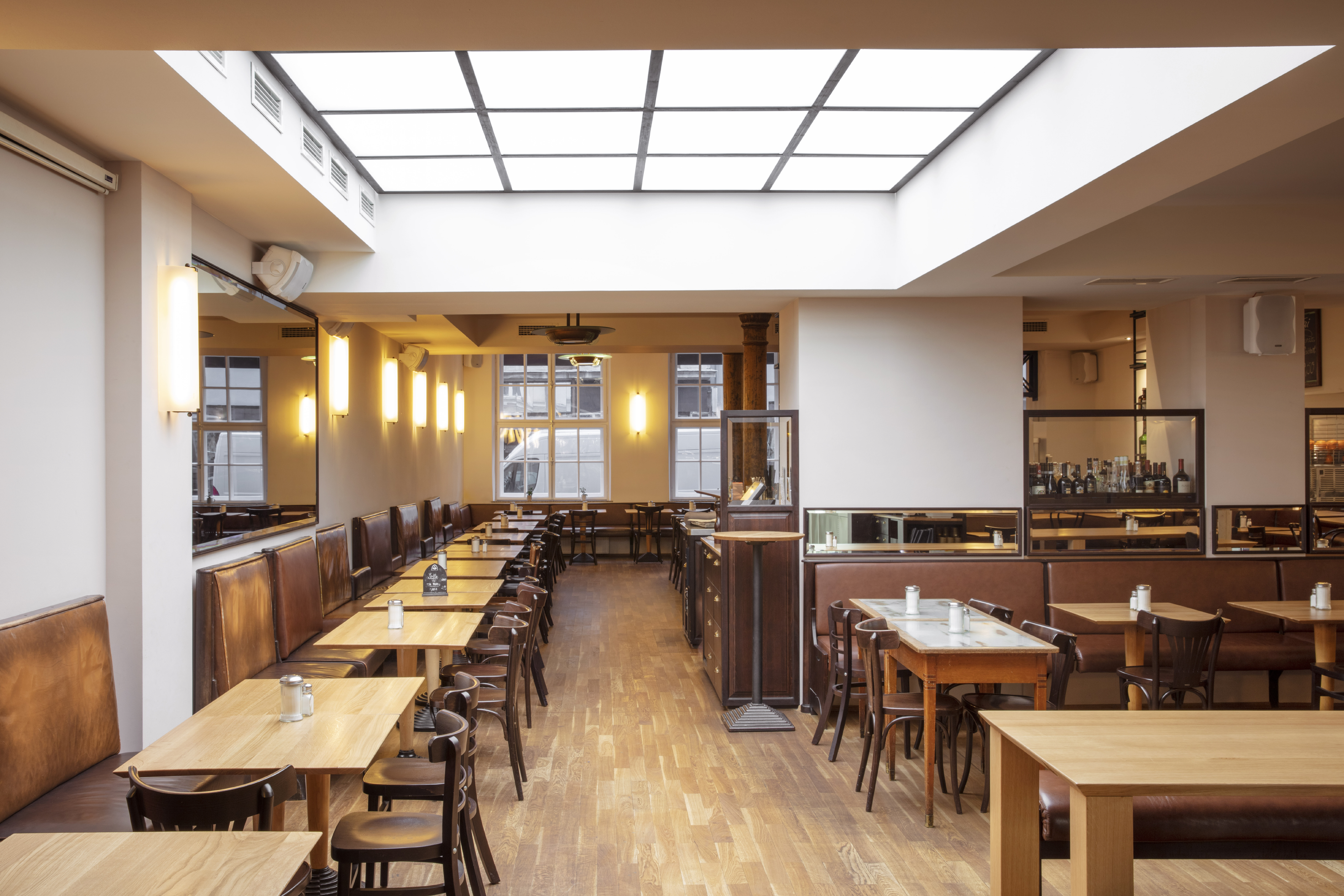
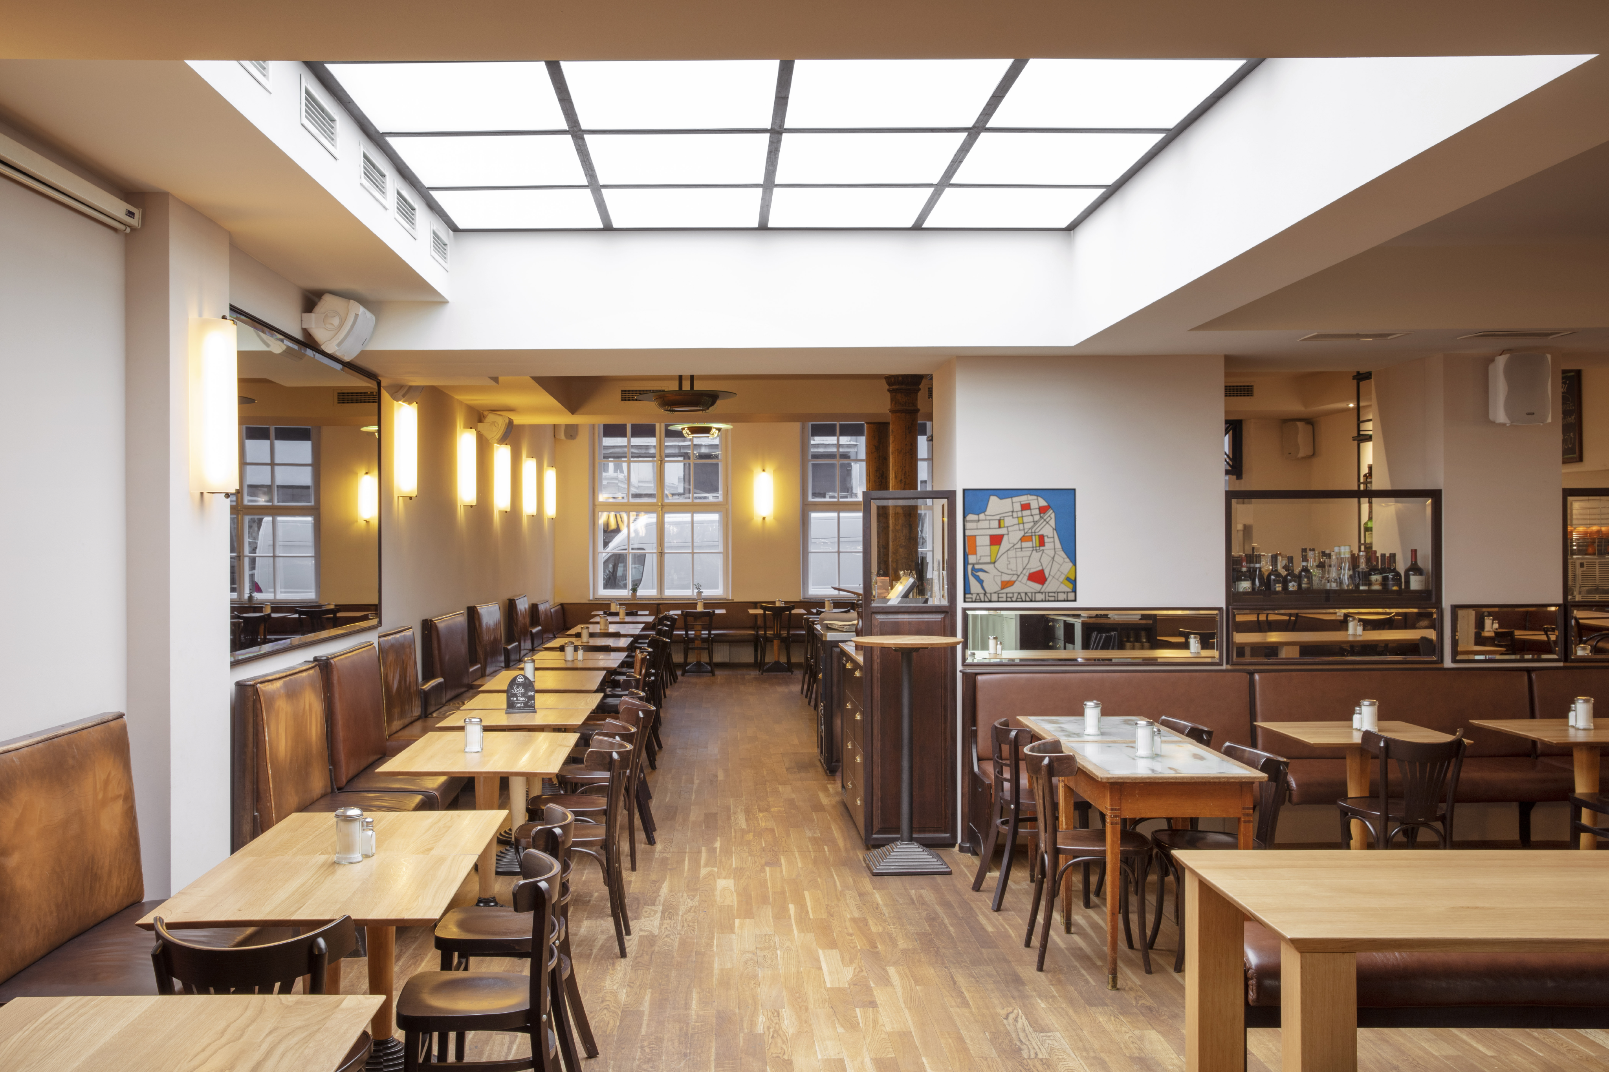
+ wall art [963,488,1077,603]
